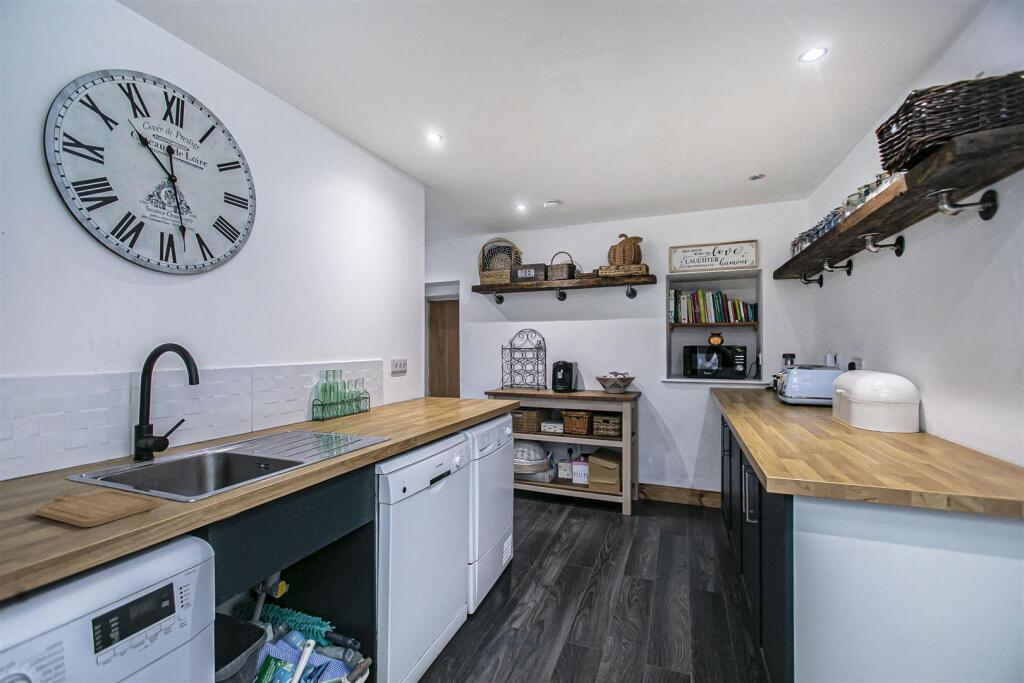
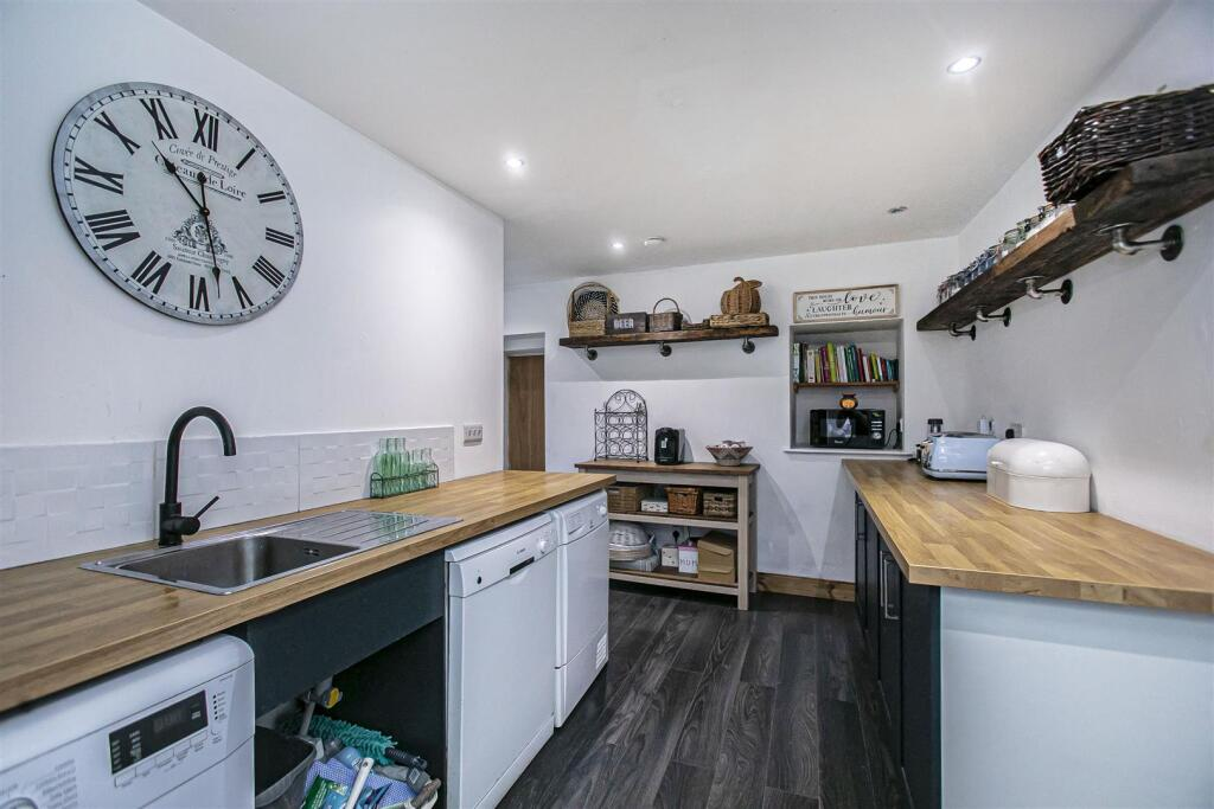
- chopping board [35,489,162,528]
